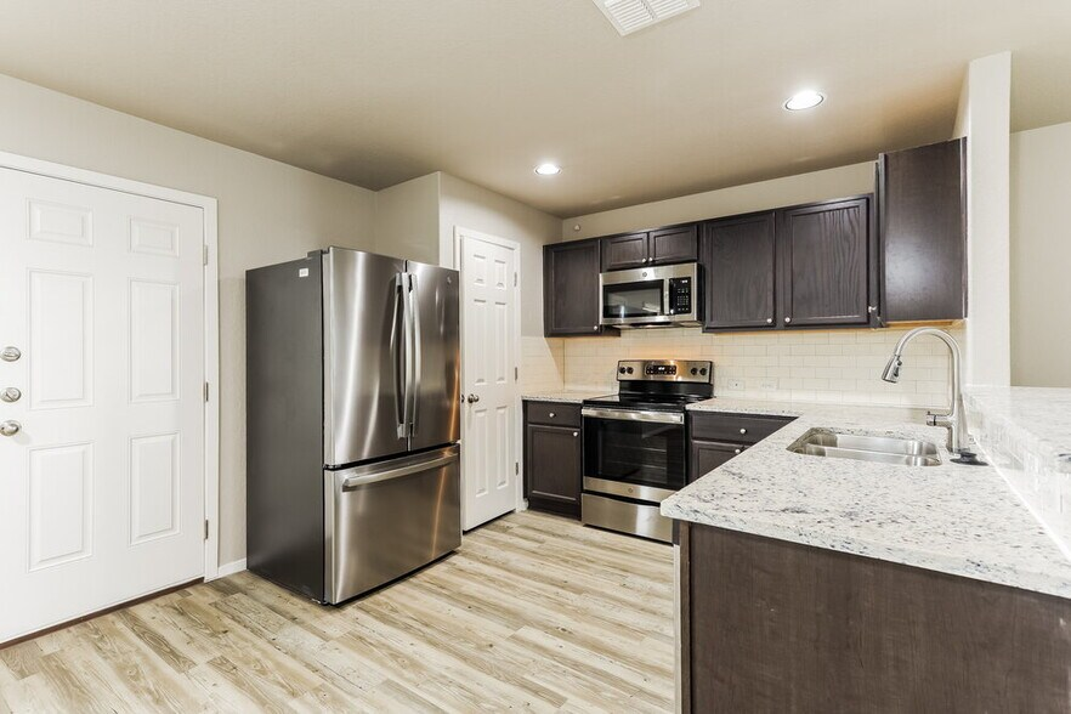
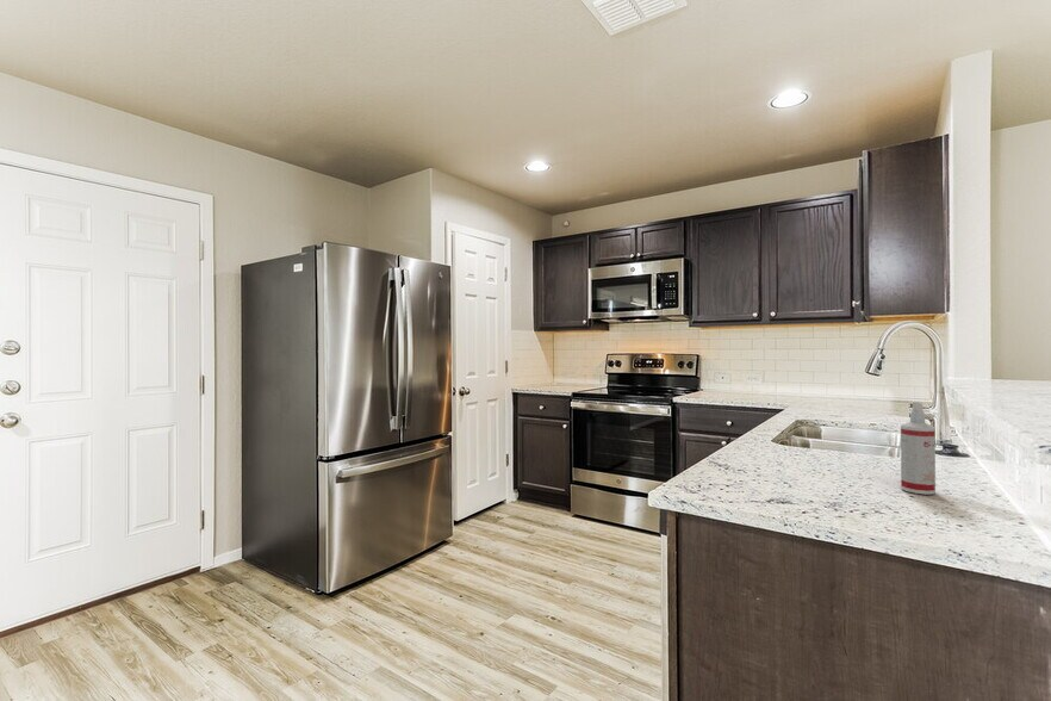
+ spray bottle [900,401,937,496]
